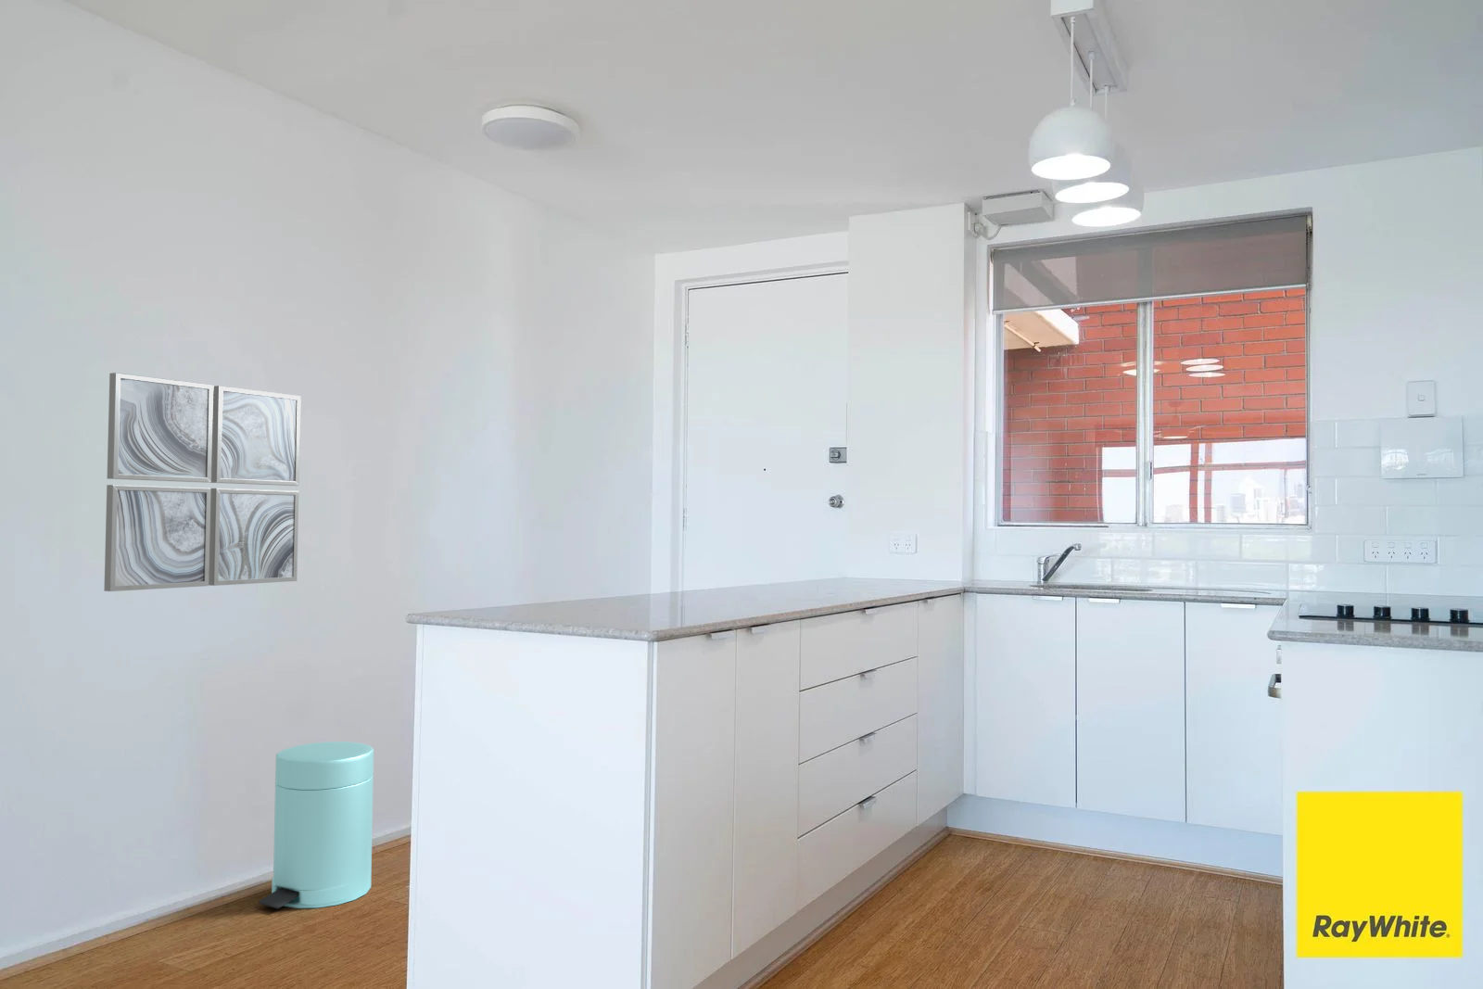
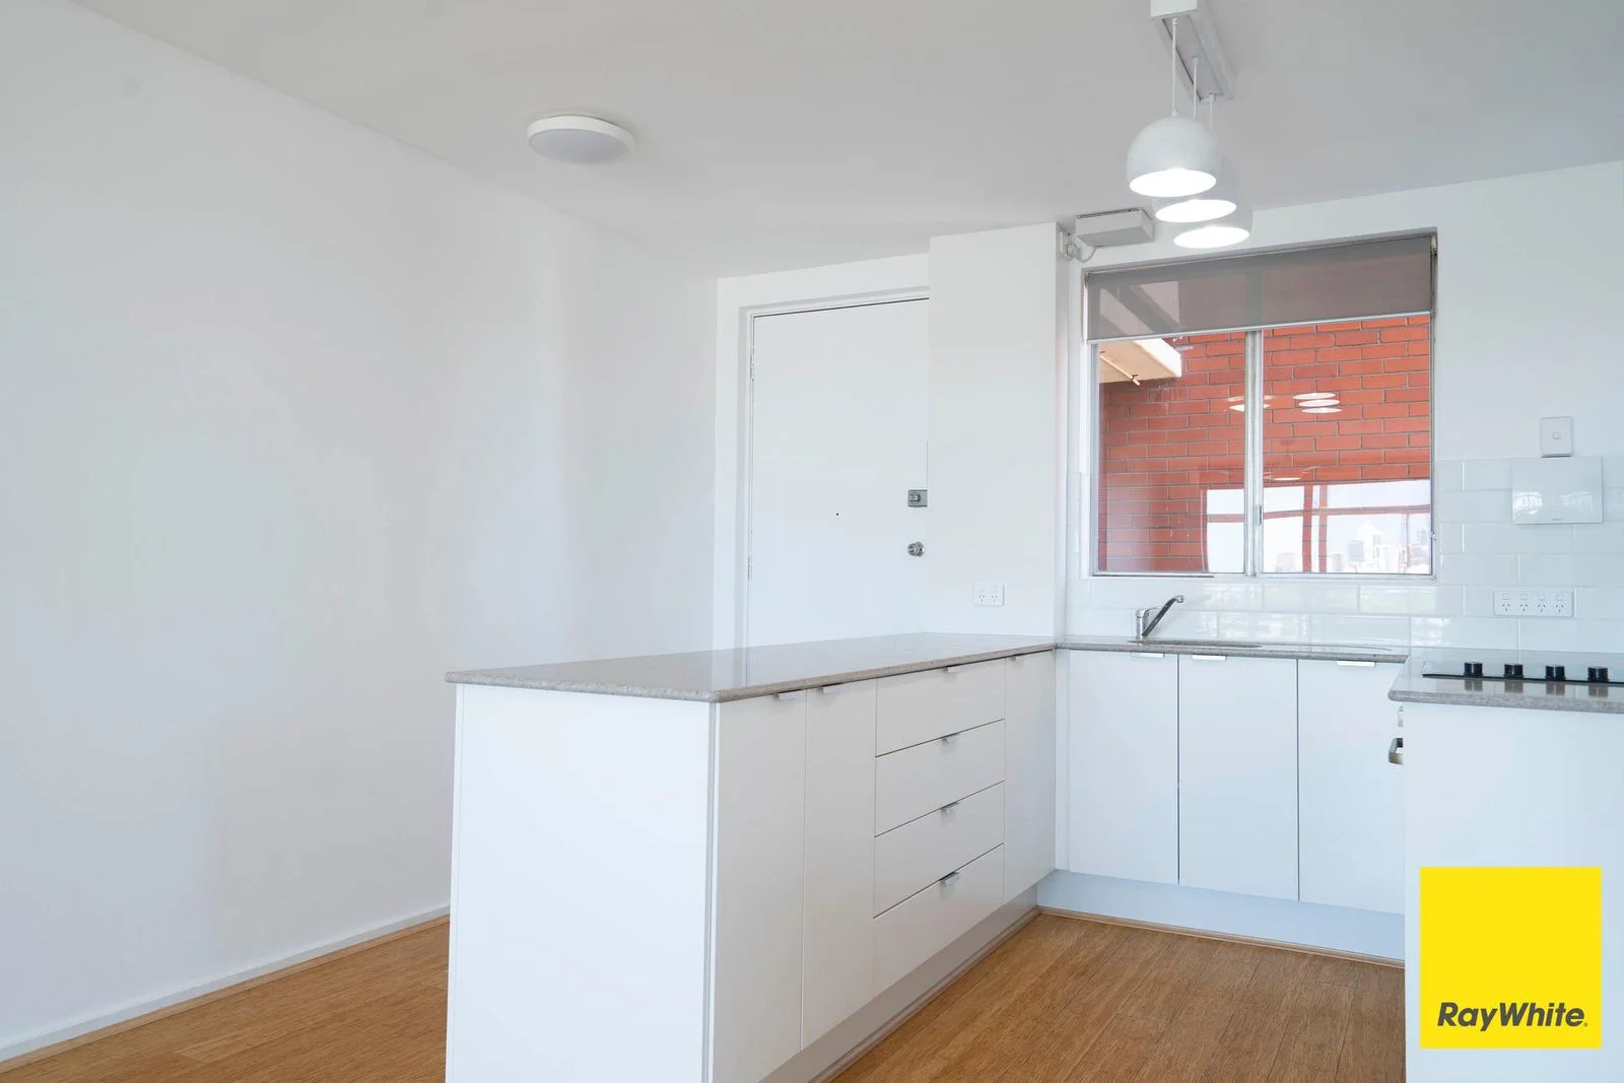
- trash can [258,741,374,910]
- wall art [103,372,301,593]
